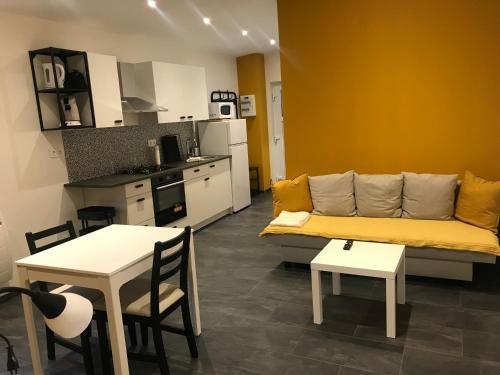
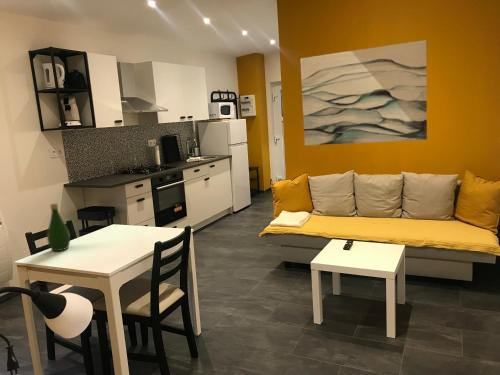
+ bottle [46,203,71,252]
+ wall art [300,39,428,146]
